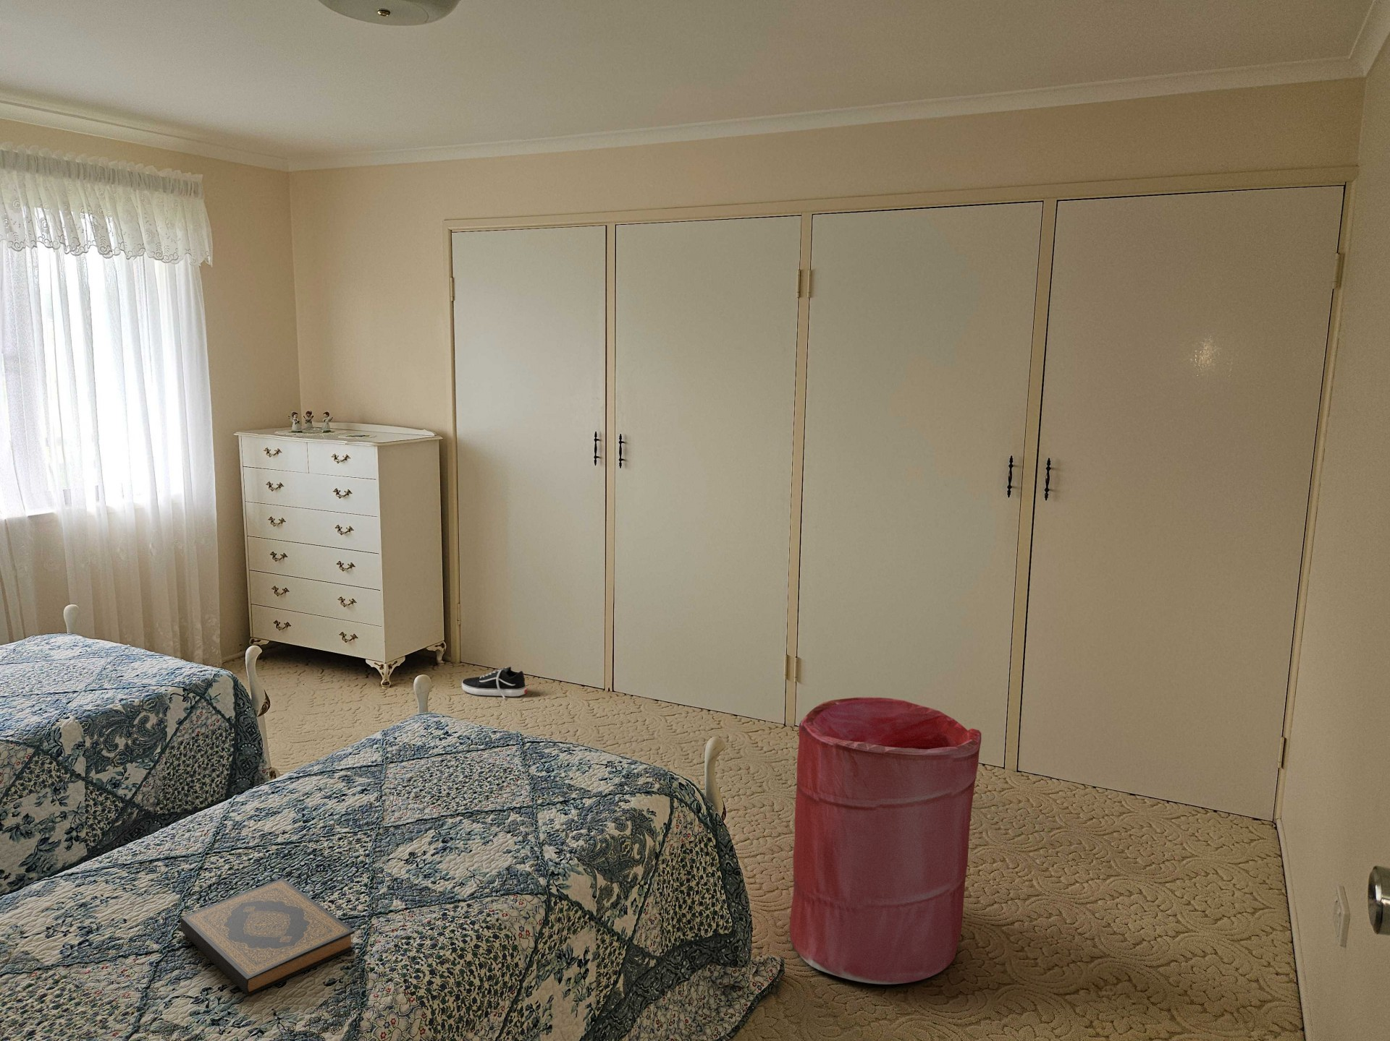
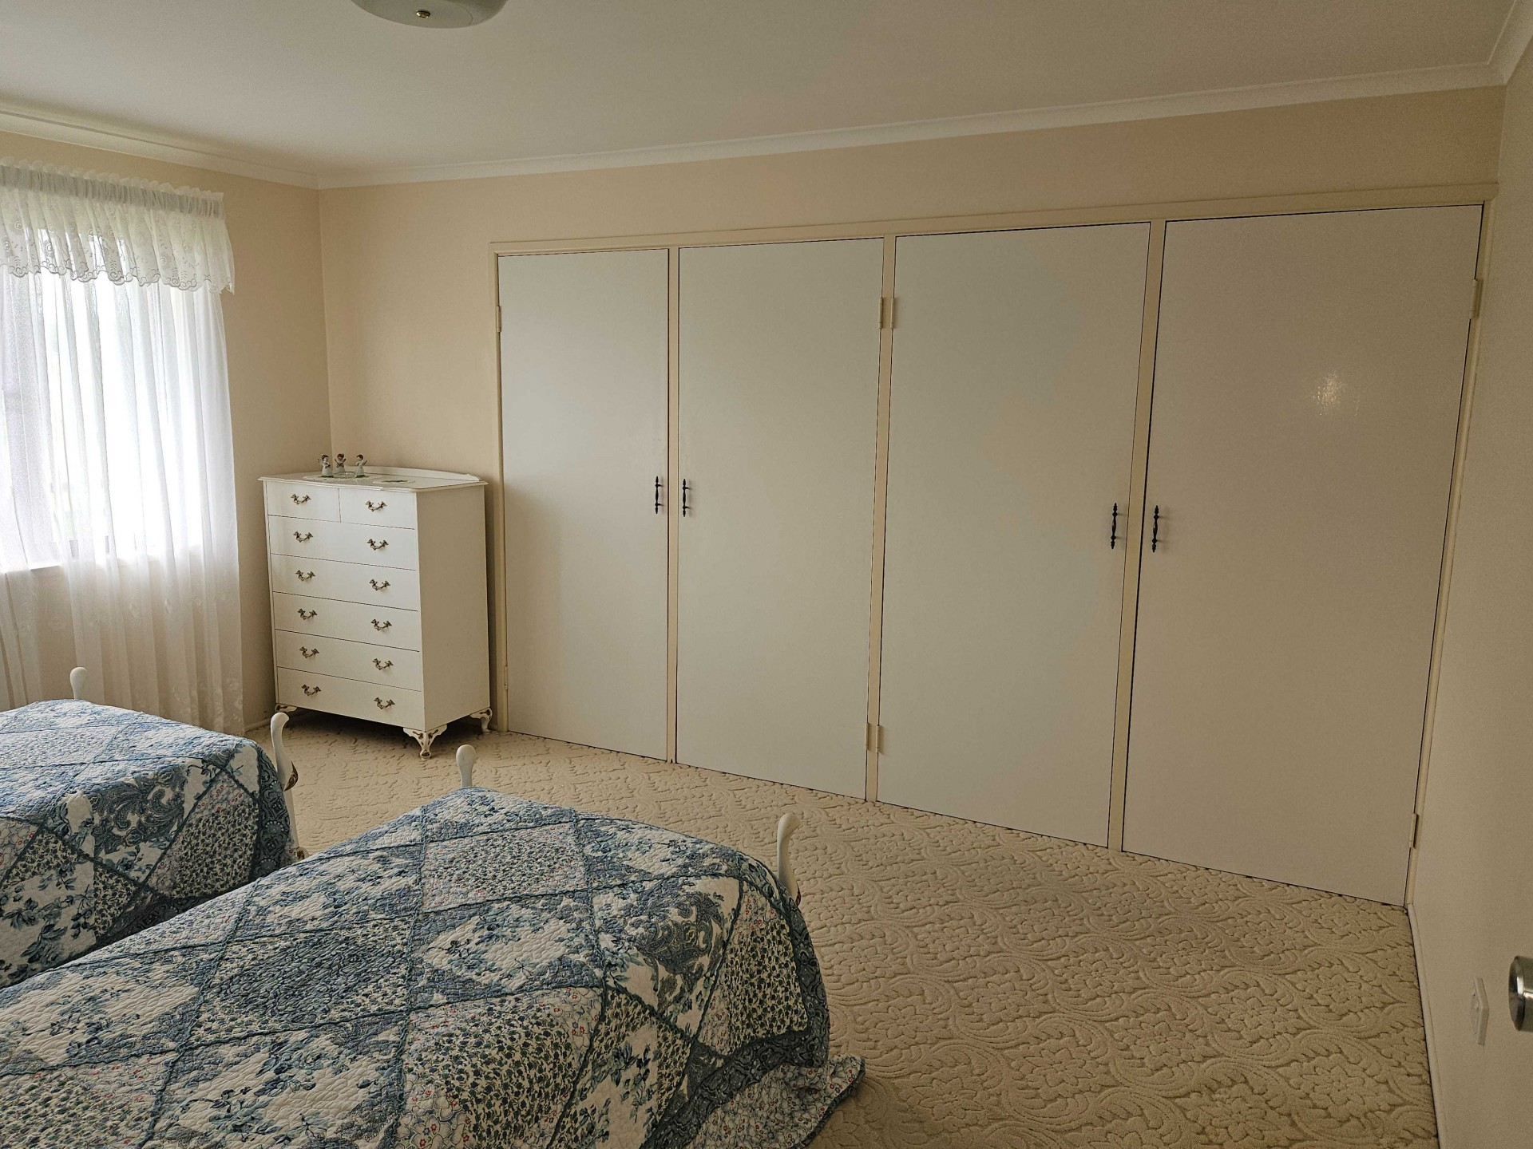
- hardback book [179,878,356,996]
- laundry hamper [789,697,982,984]
- shoe [461,666,528,700]
